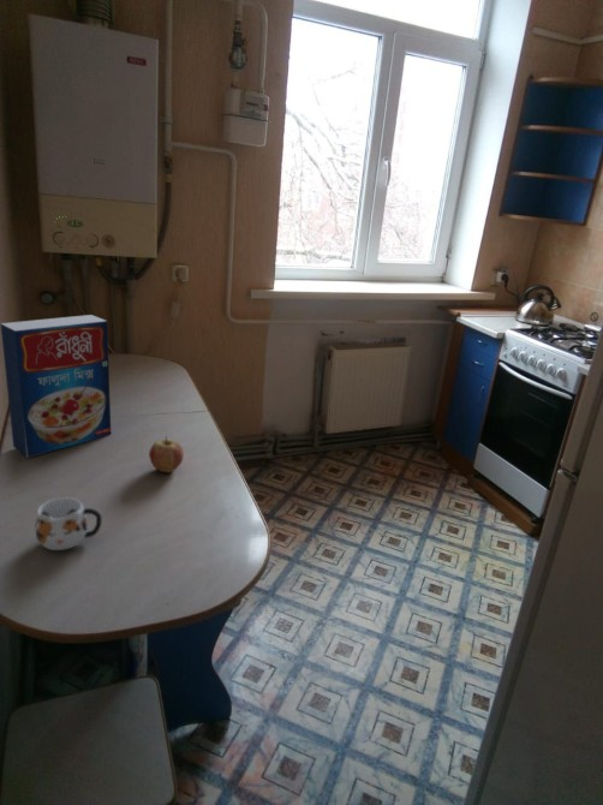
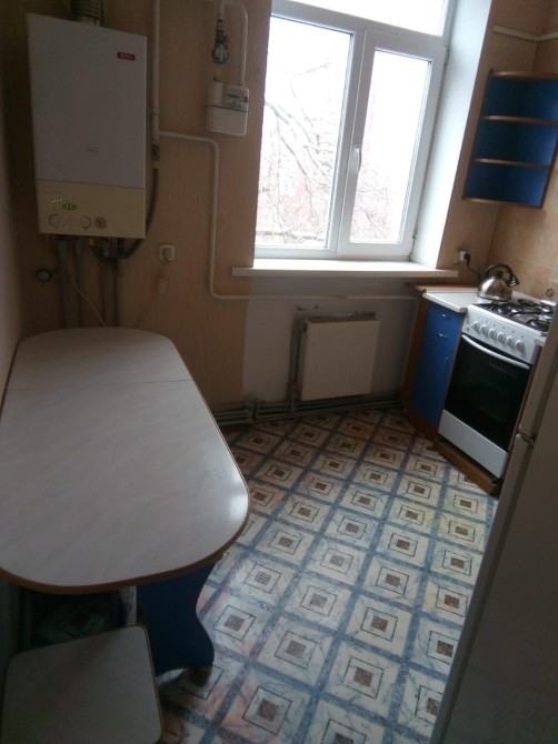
- mug [34,496,103,551]
- cereal box [0,314,112,459]
- fruit [148,435,185,473]
